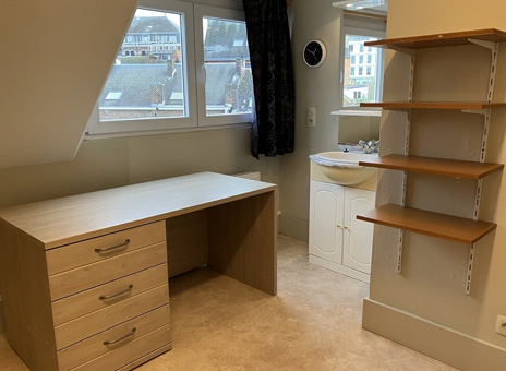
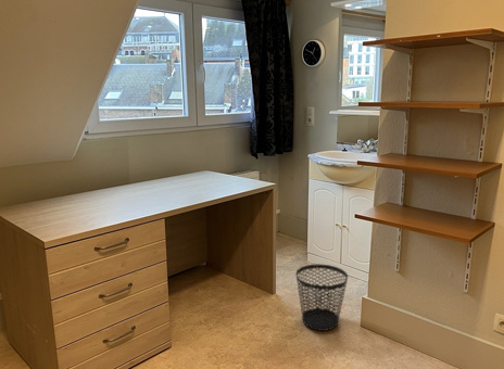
+ wastebasket [294,263,349,332]
